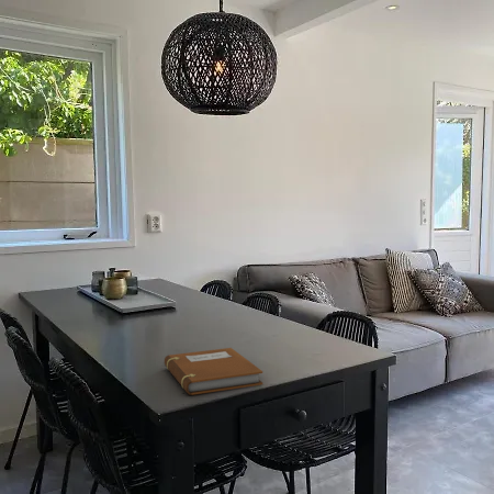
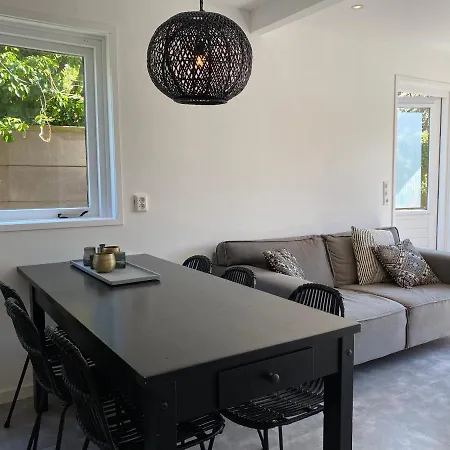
- notebook [164,347,263,396]
